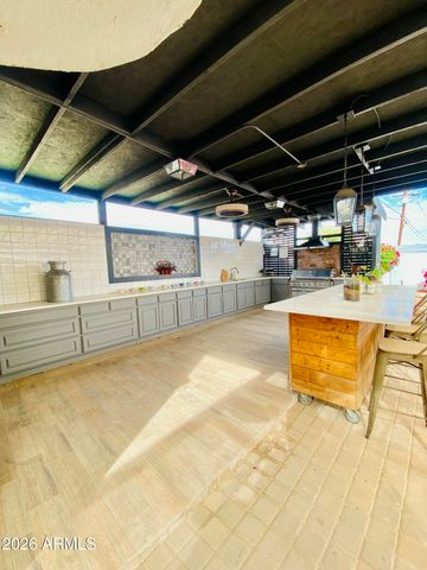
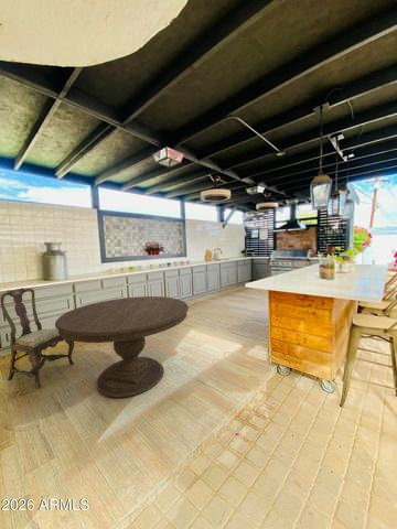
+ dining table [54,295,190,399]
+ dining chair [0,287,75,390]
